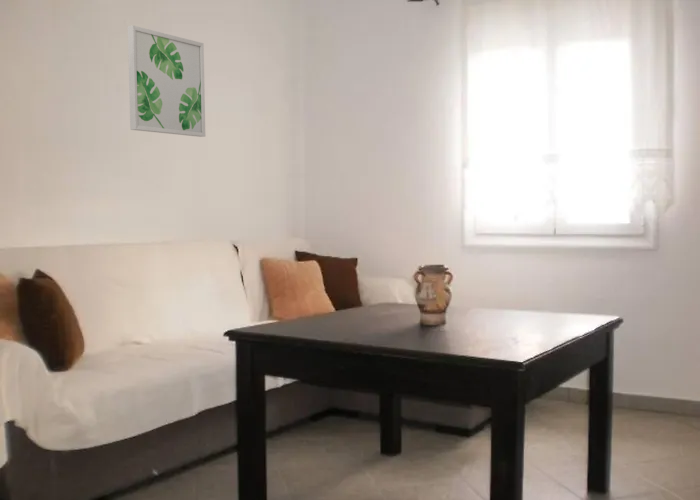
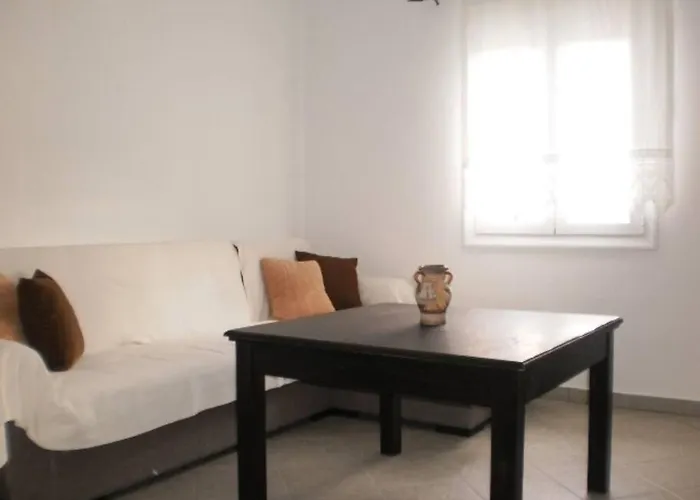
- wall art [127,24,206,138]
